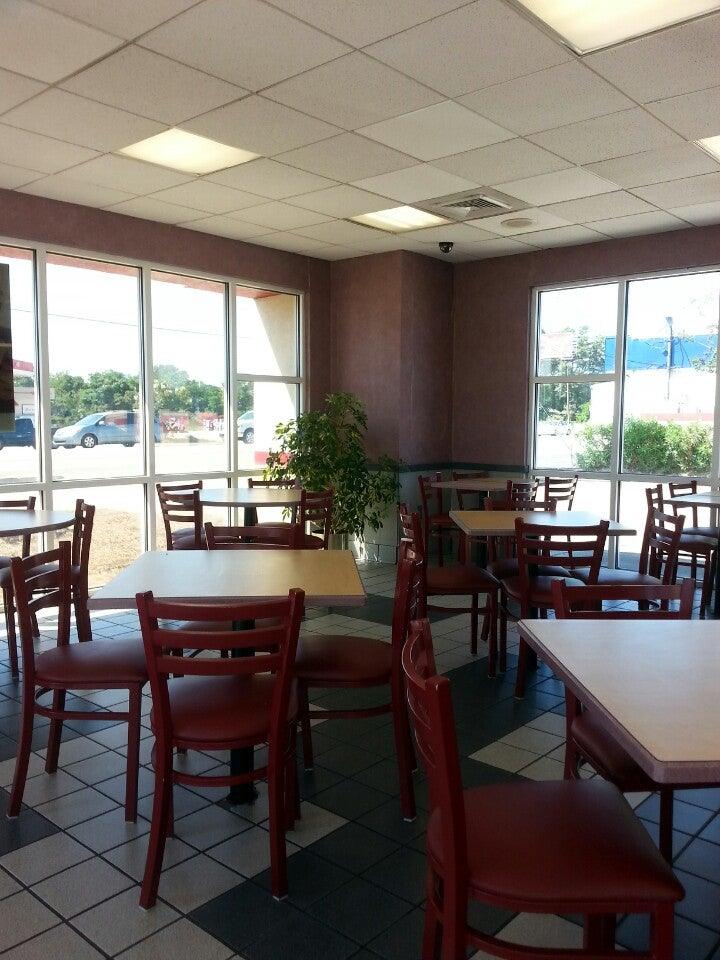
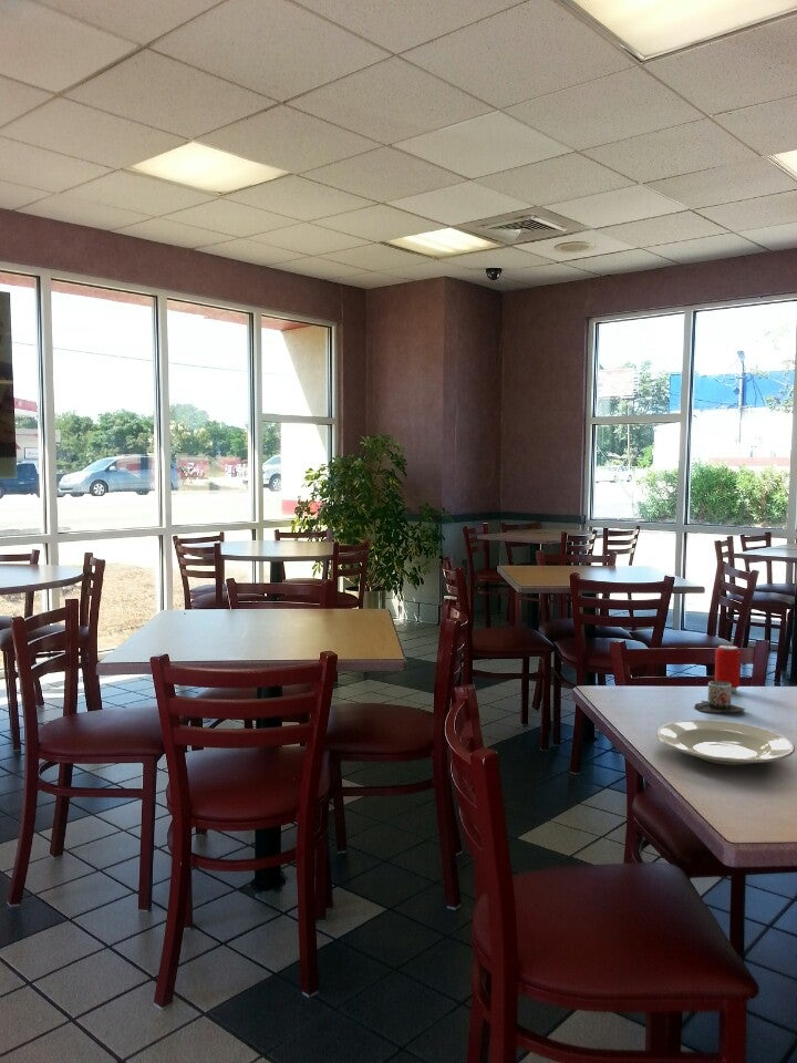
+ beverage can [714,643,742,693]
+ plate [655,719,796,766]
+ mug [693,680,746,713]
